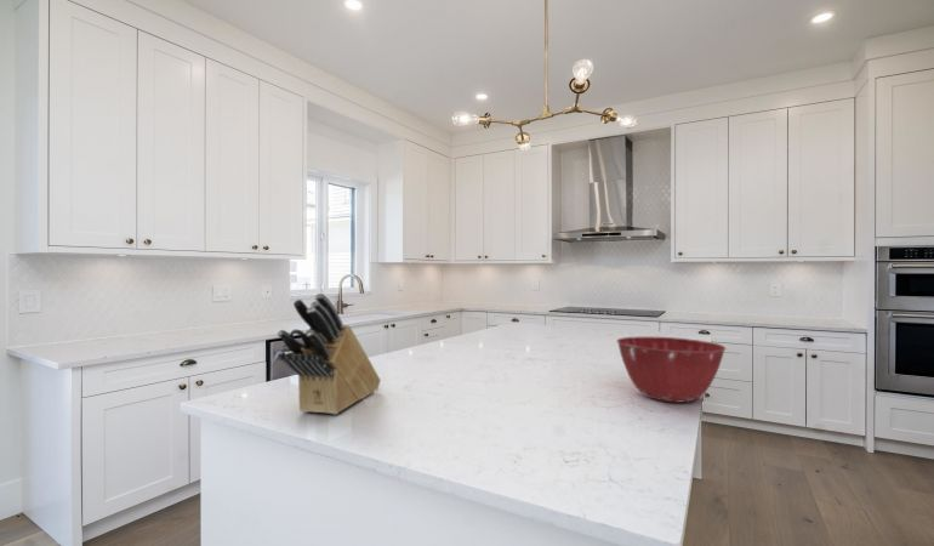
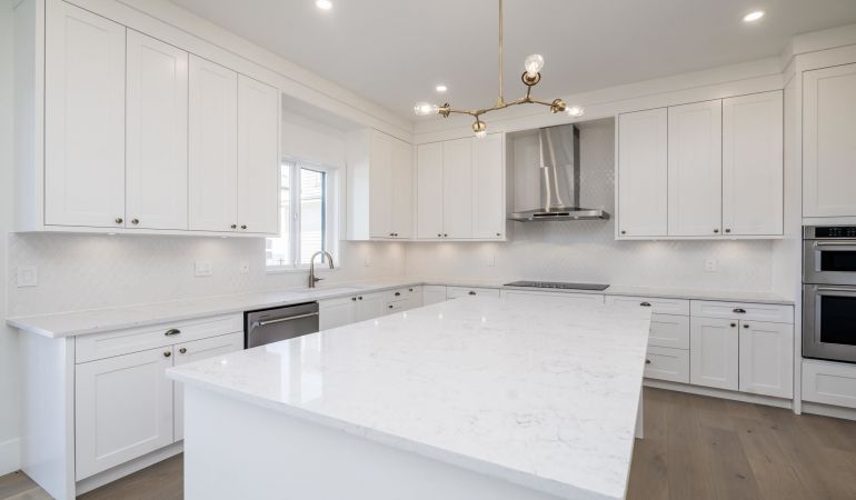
- mixing bowl [615,336,728,404]
- knife block [277,291,382,415]
